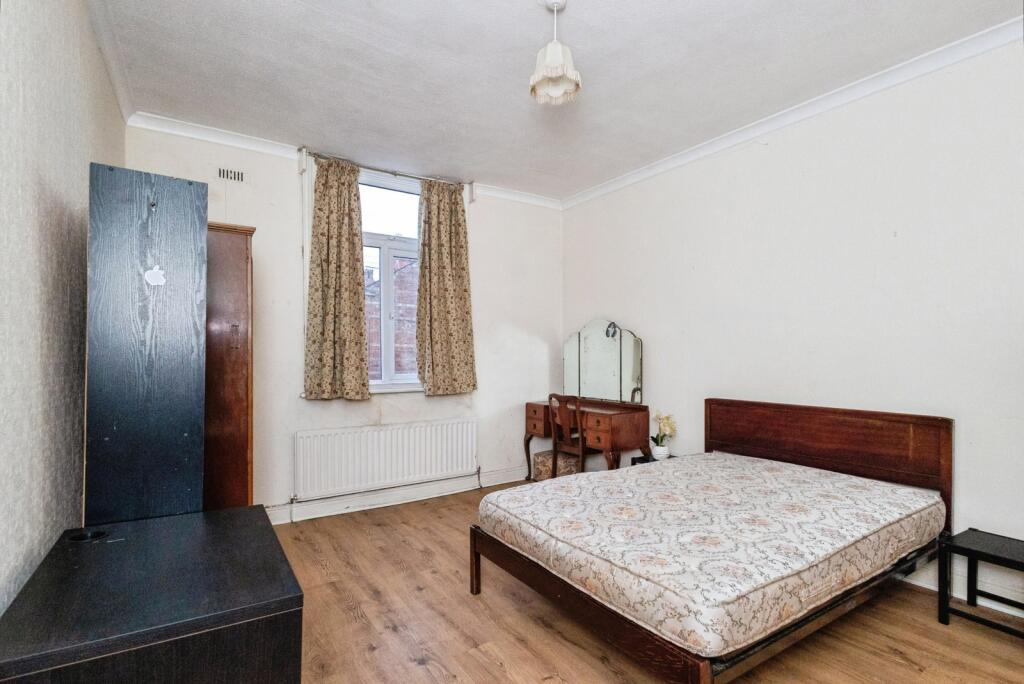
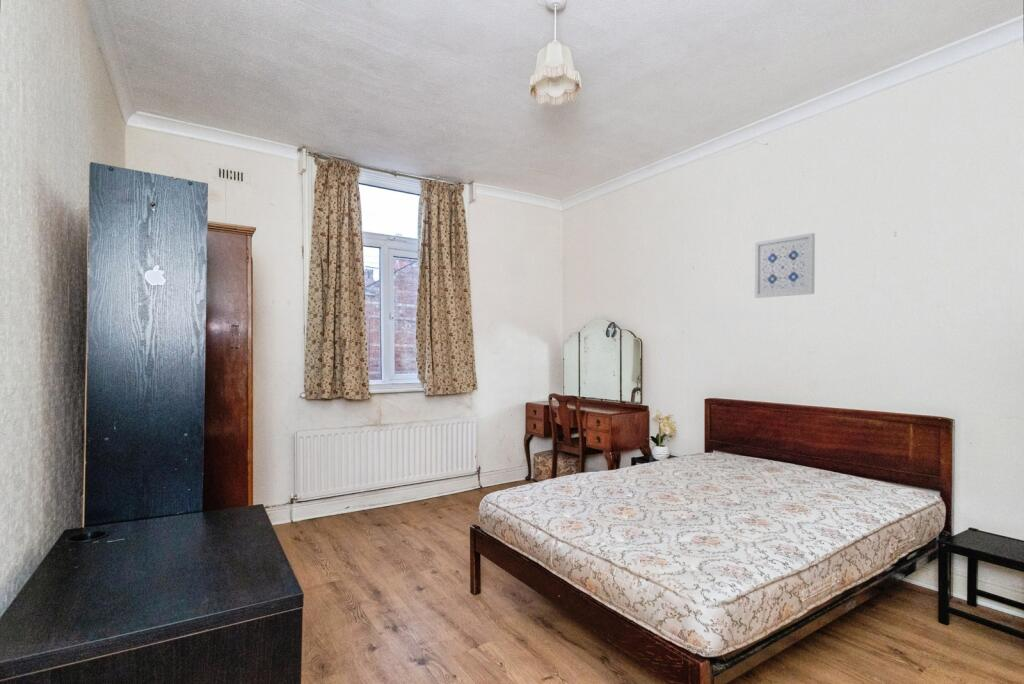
+ wall art [754,232,816,299]
